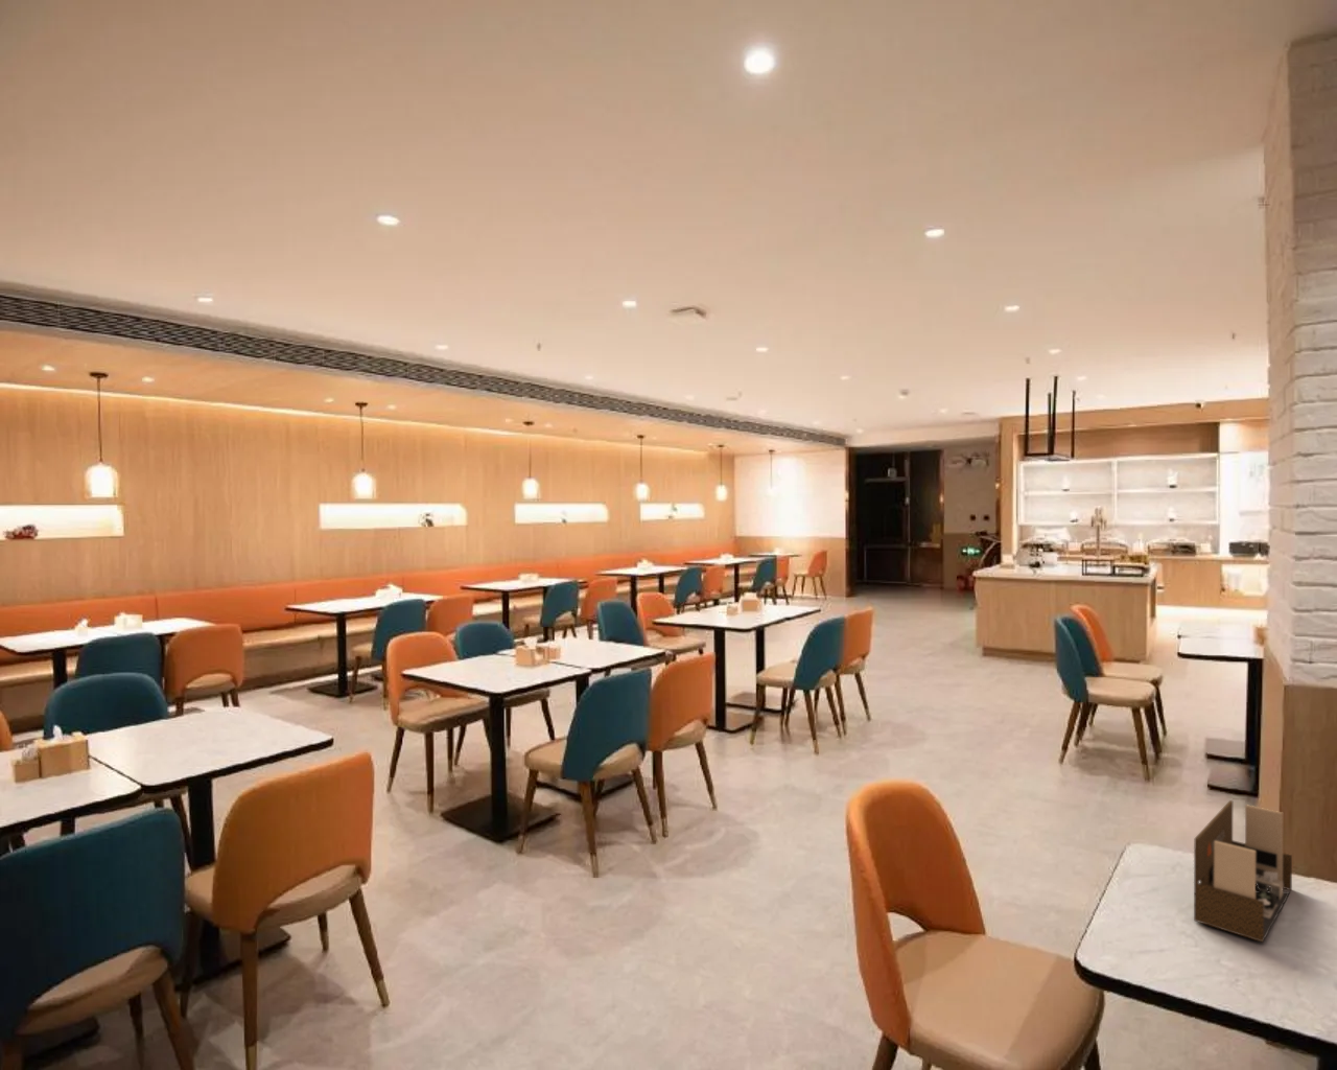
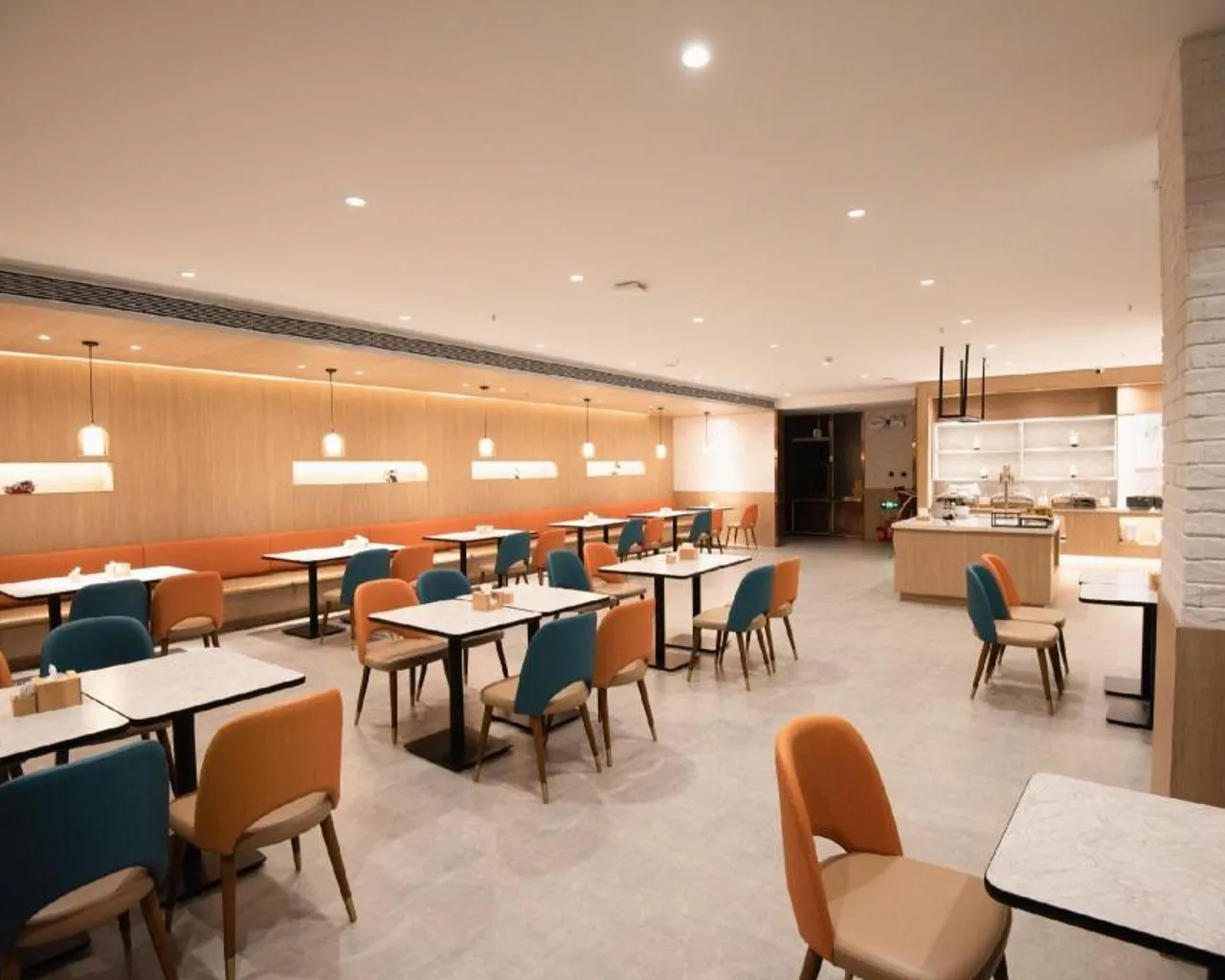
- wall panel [1193,799,1293,943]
